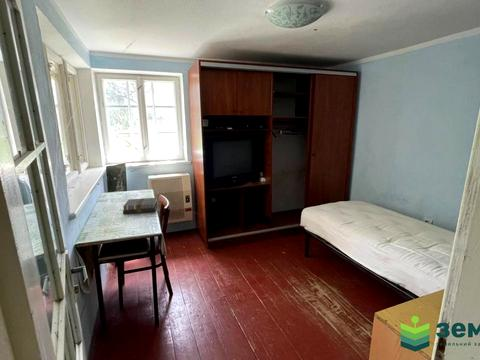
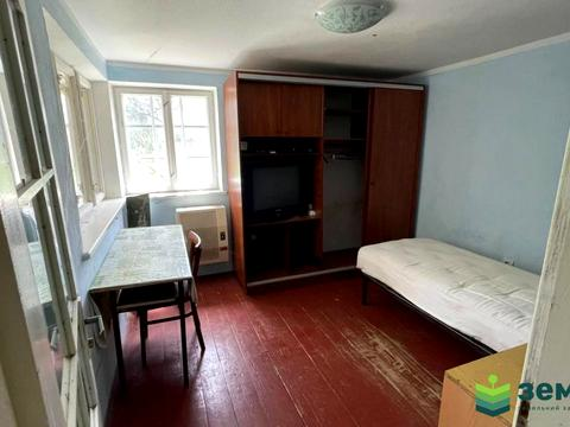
- book [122,197,159,215]
